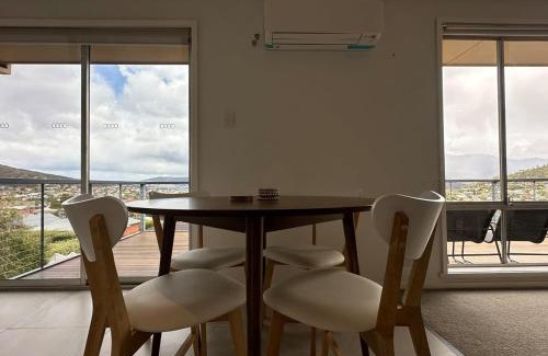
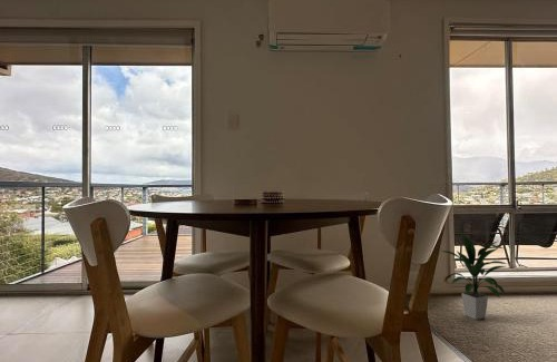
+ indoor plant [439,232,507,321]
